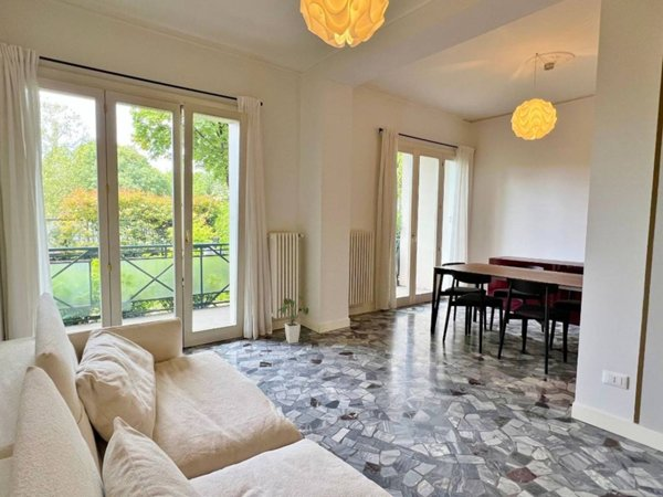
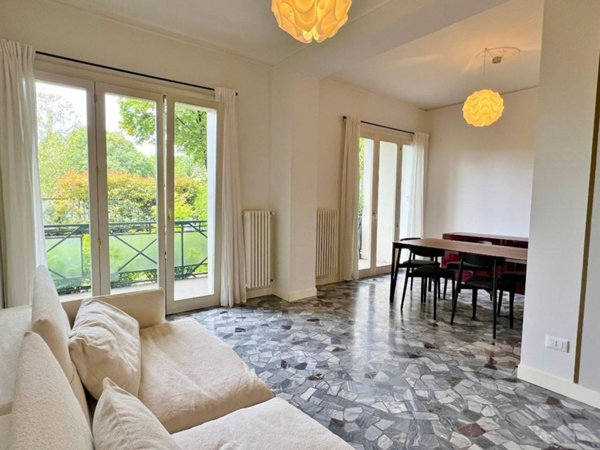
- house plant [277,295,309,345]
